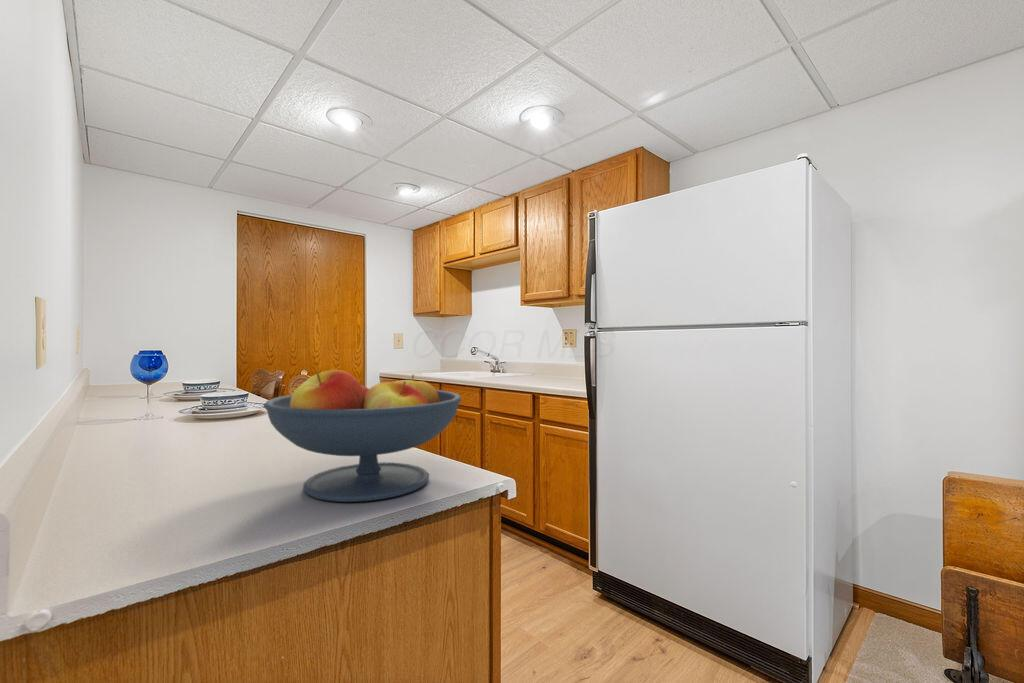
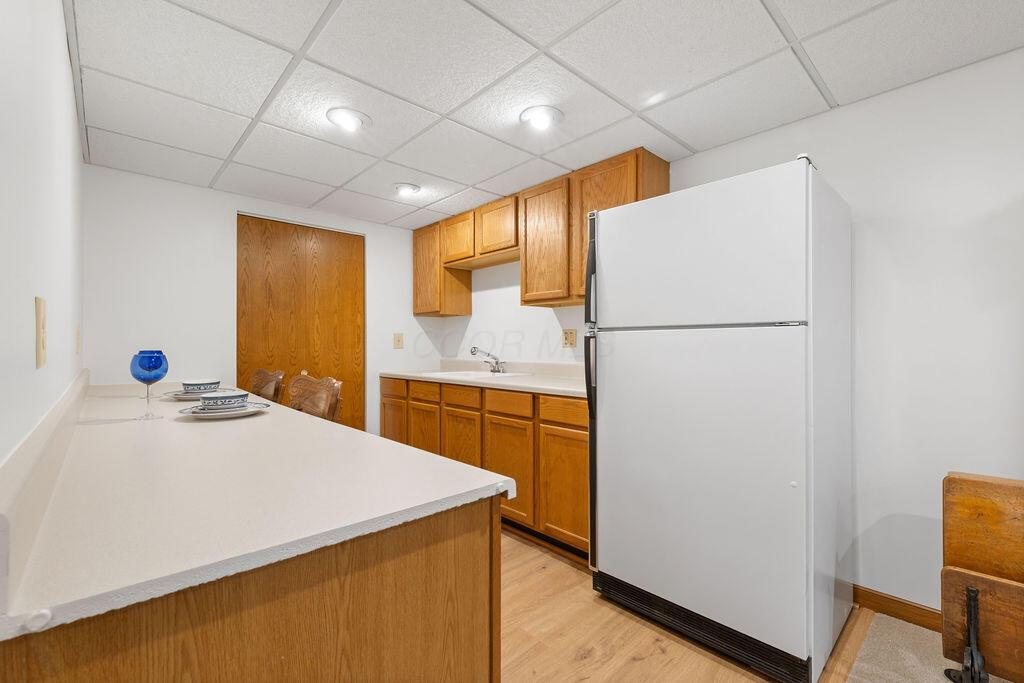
- fruit bowl [262,369,462,503]
